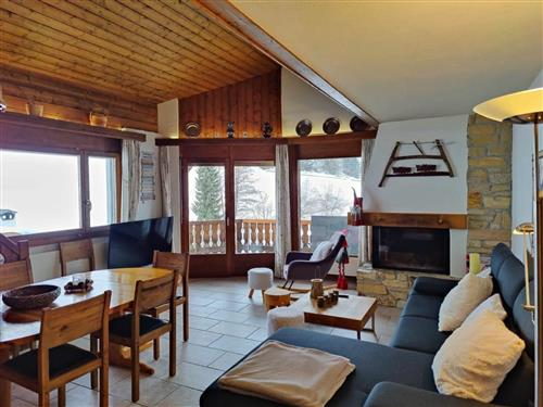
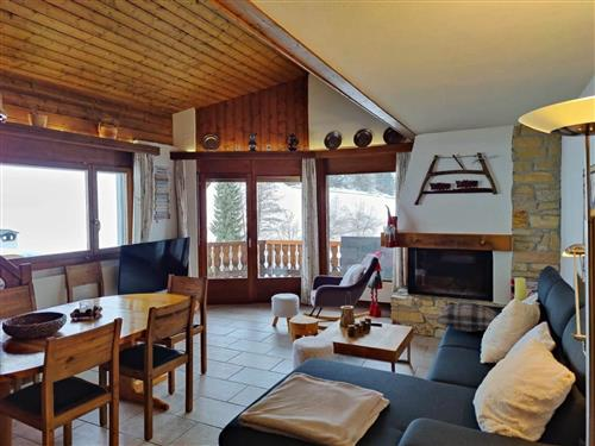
+ cushion [433,301,501,333]
